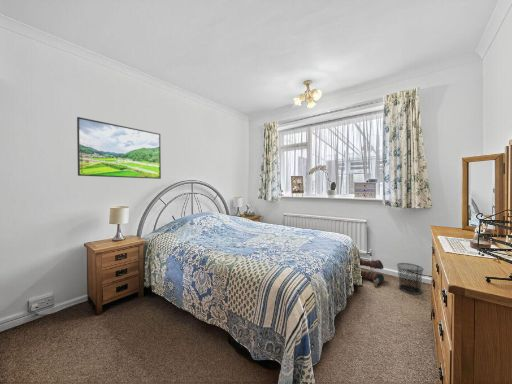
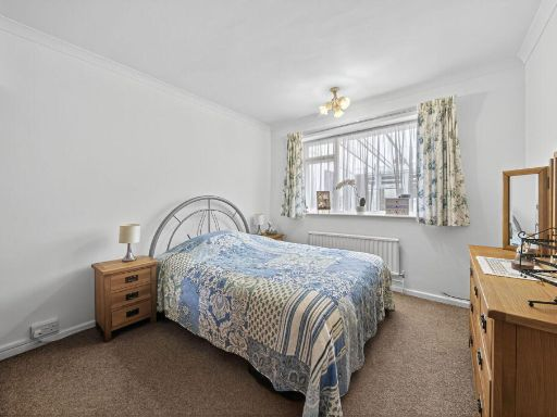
- waste bin [396,262,425,295]
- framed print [76,116,162,180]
- boots [359,258,385,287]
